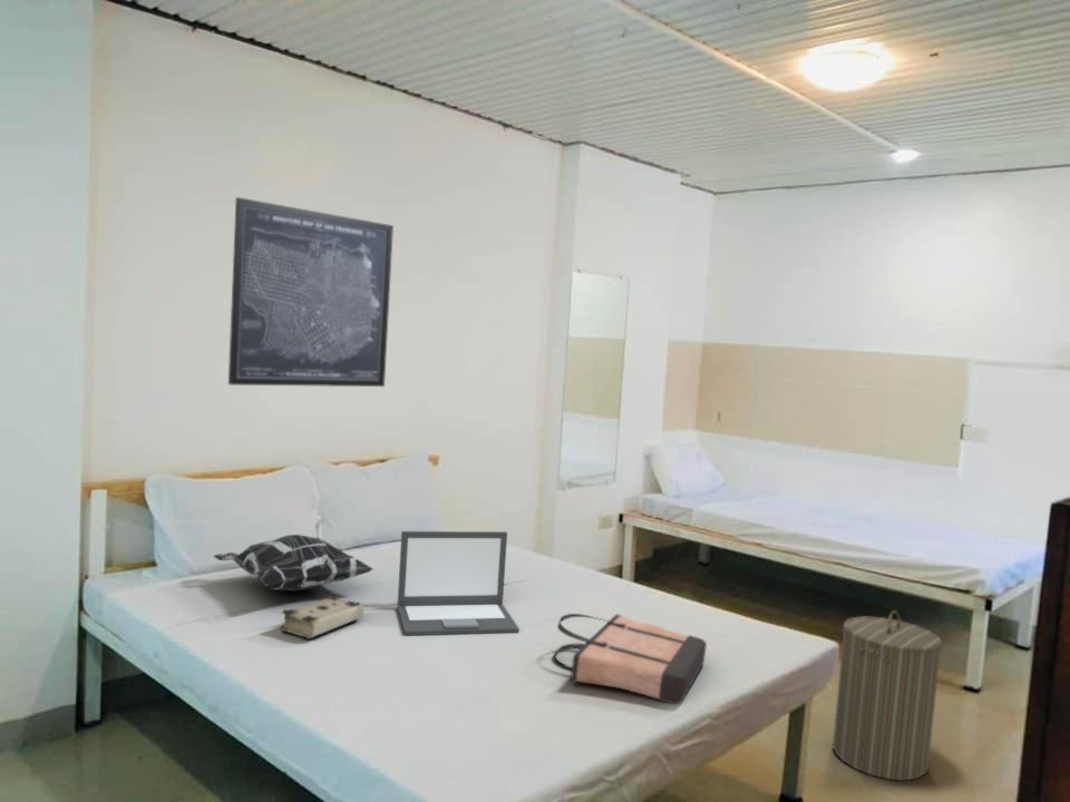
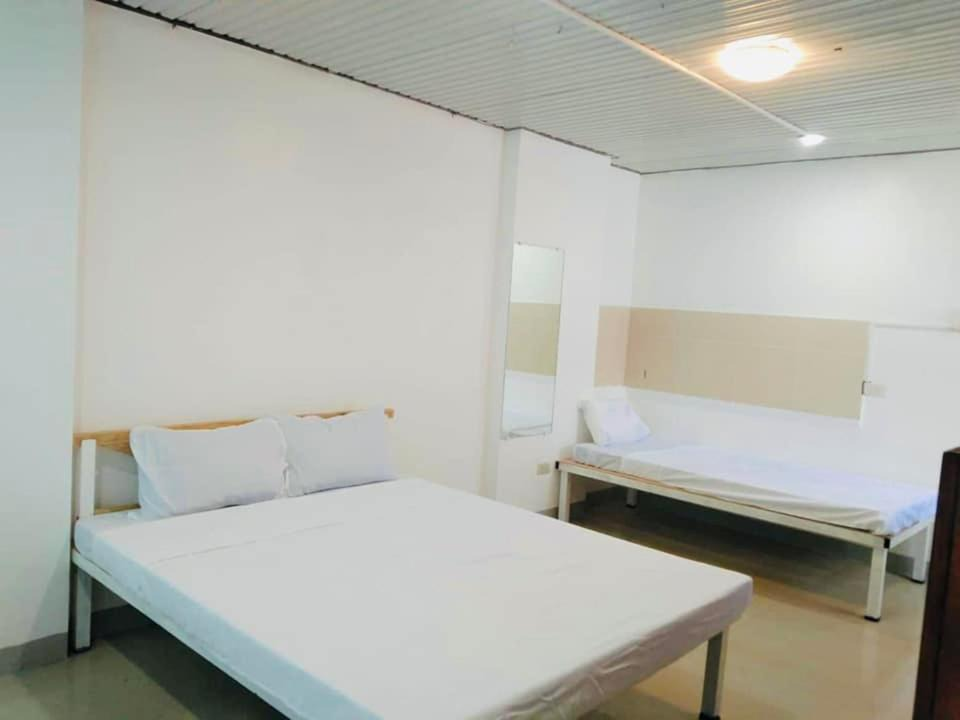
- book [280,593,364,642]
- laundry hamper [831,609,943,782]
- laptop [397,530,521,636]
- decorative pillow [213,534,373,593]
- wall art [227,196,395,388]
- shopping bag [553,613,708,705]
